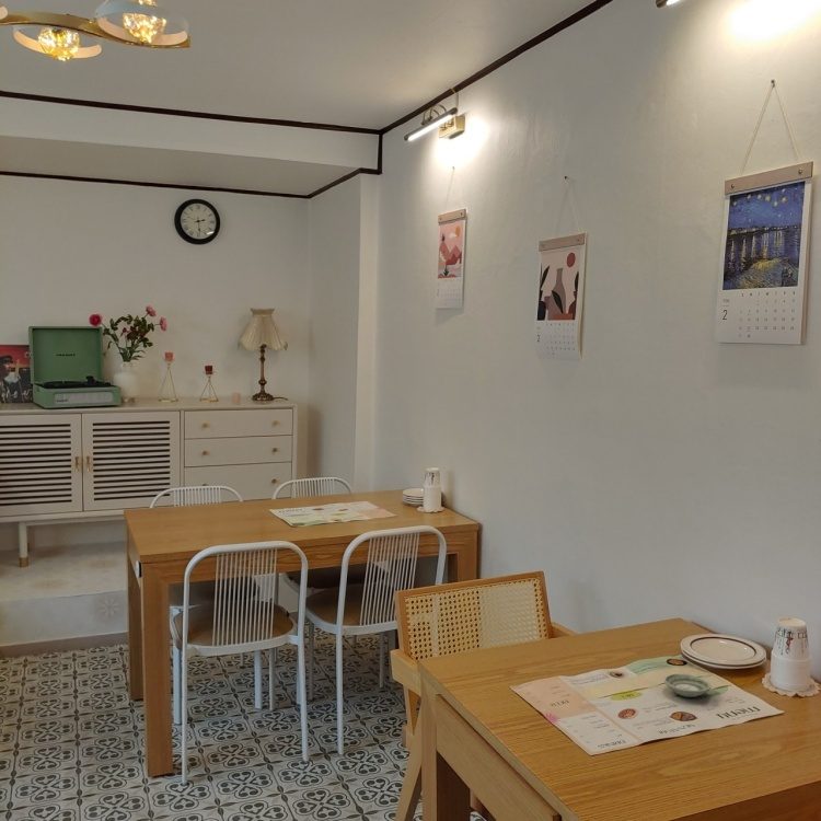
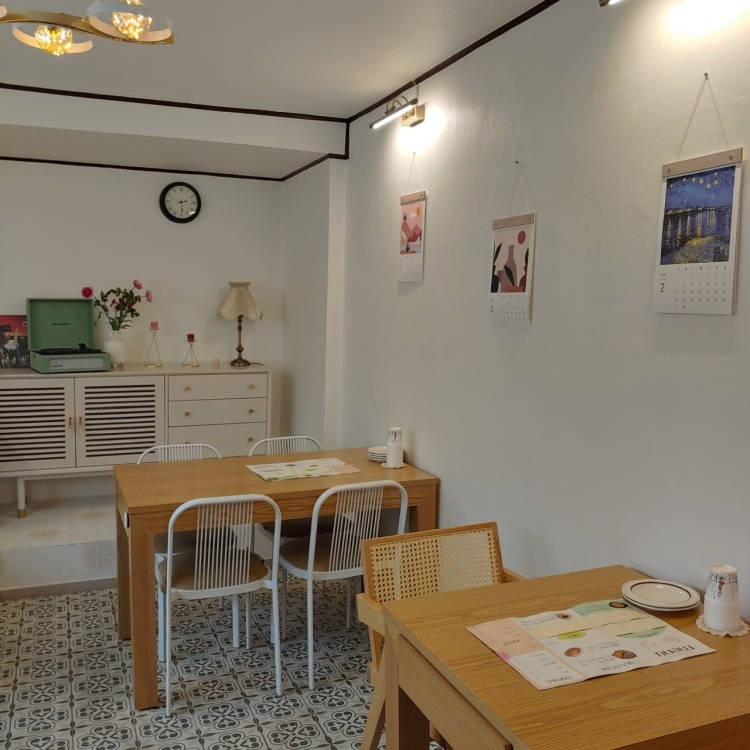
- saucer [663,672,713,698]
